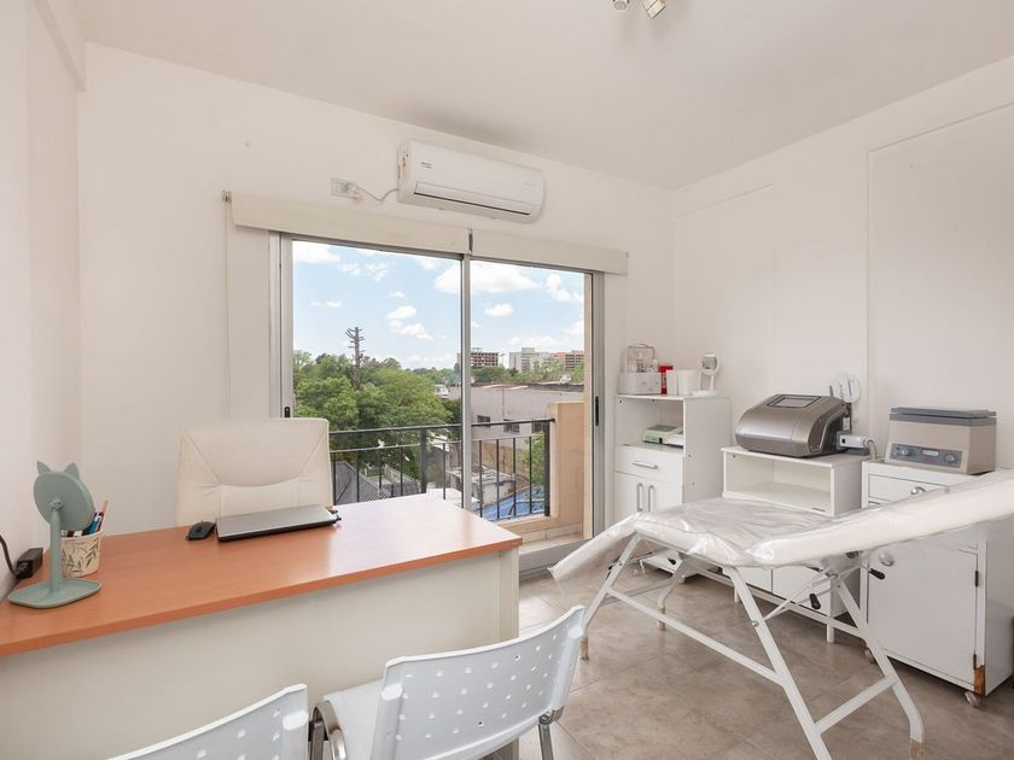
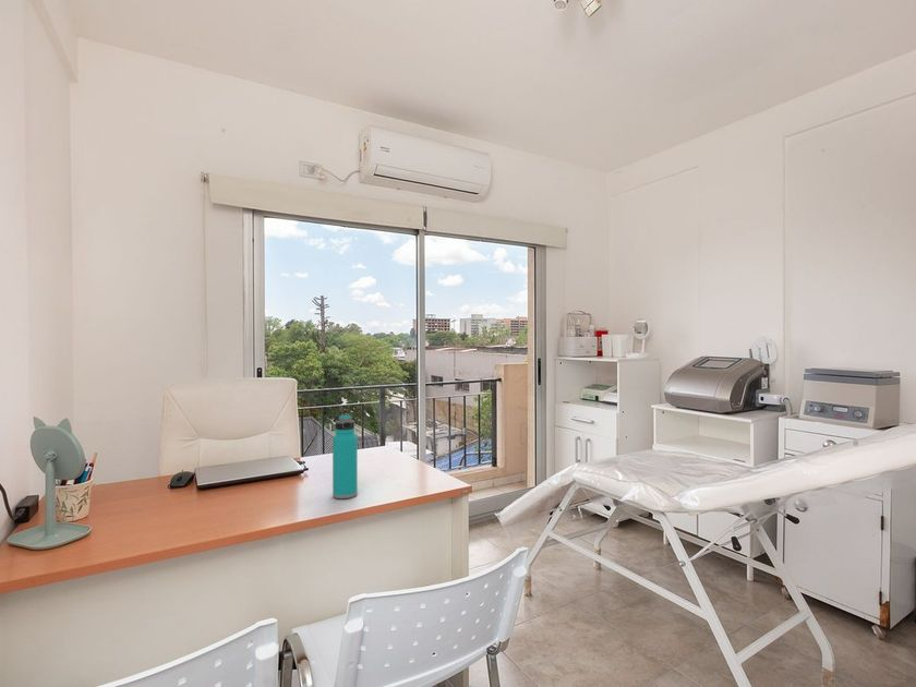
+ water bottle [332,413,359,499]
